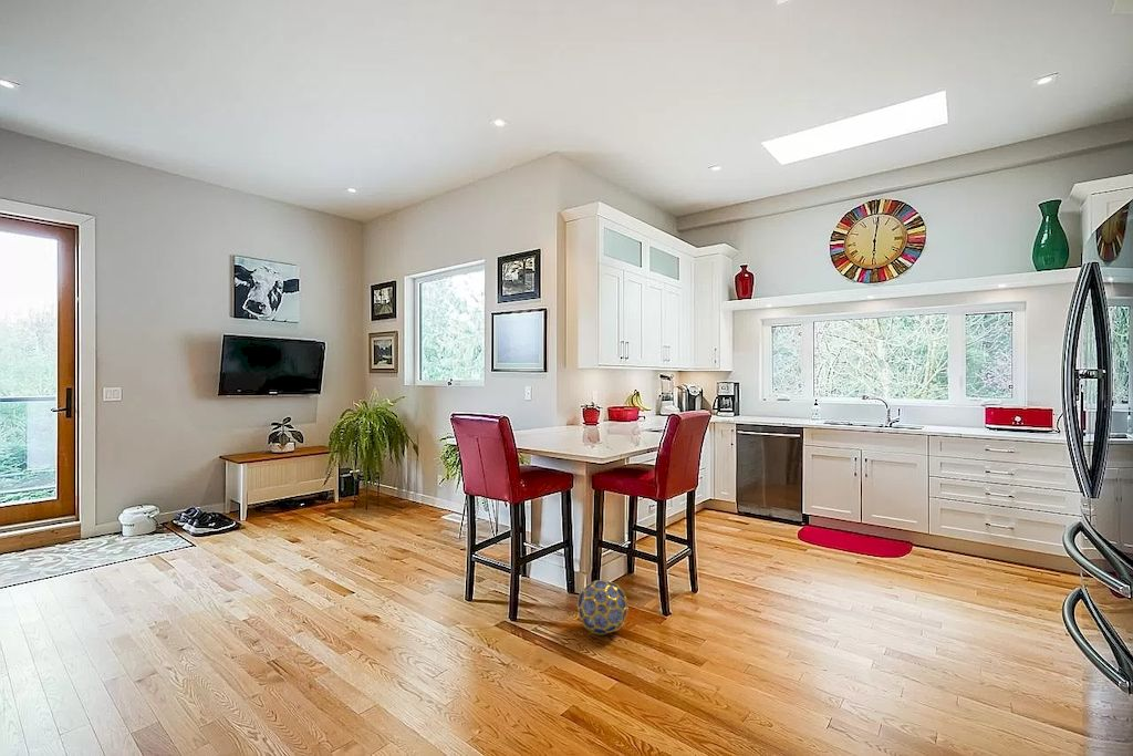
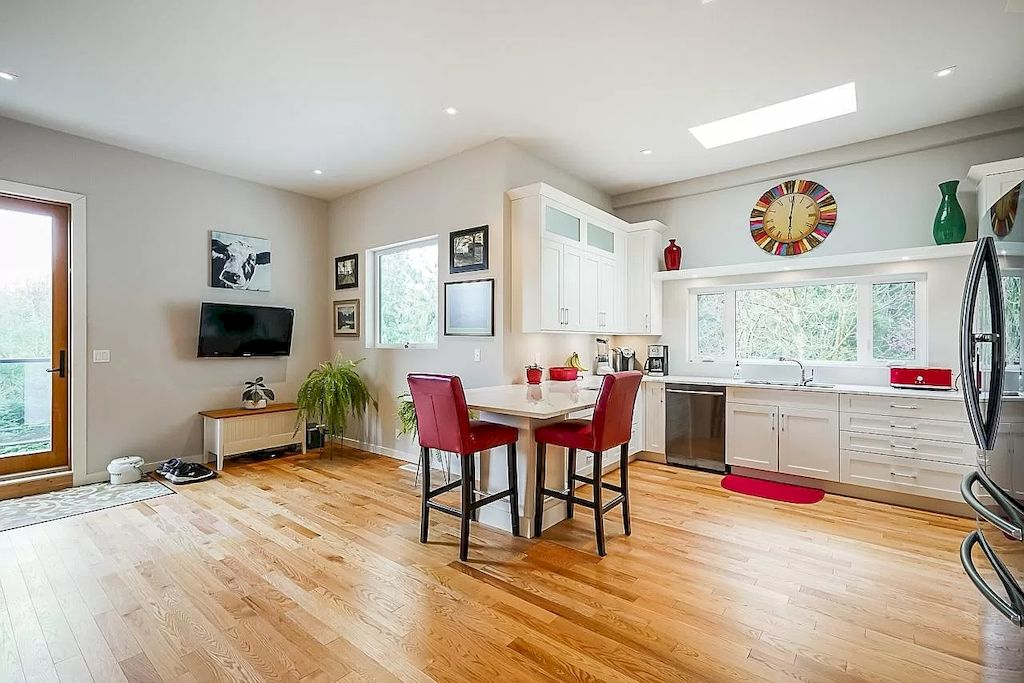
- ball [576,579,630,636]
